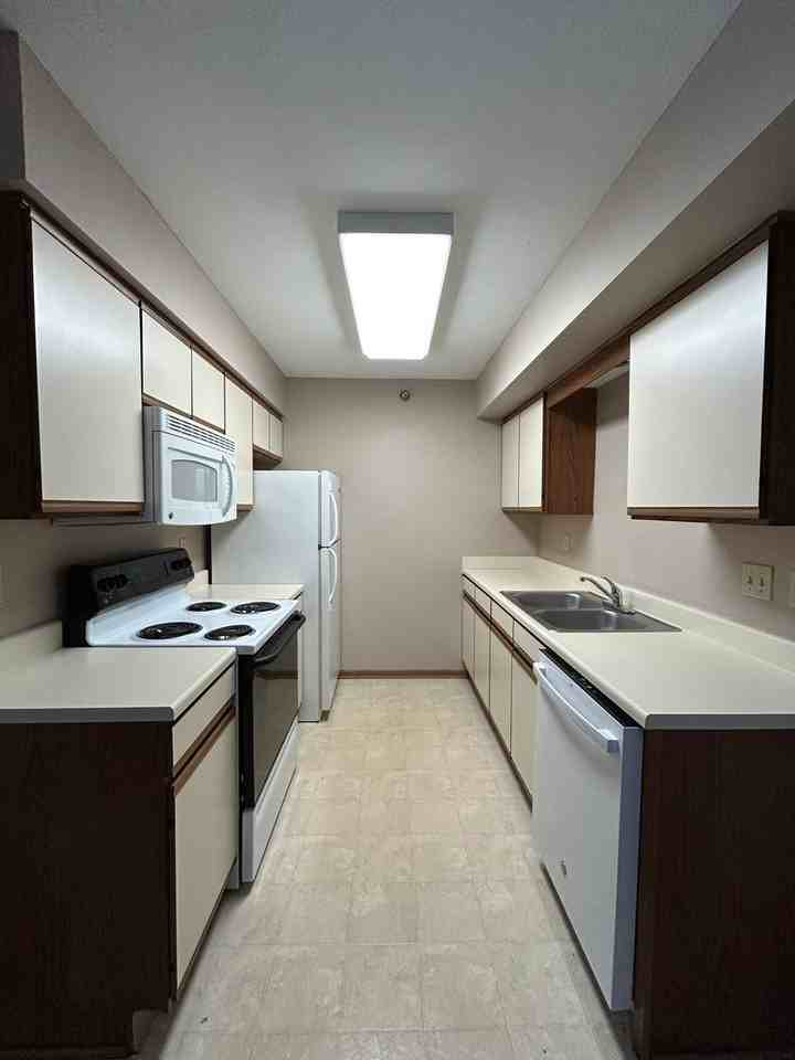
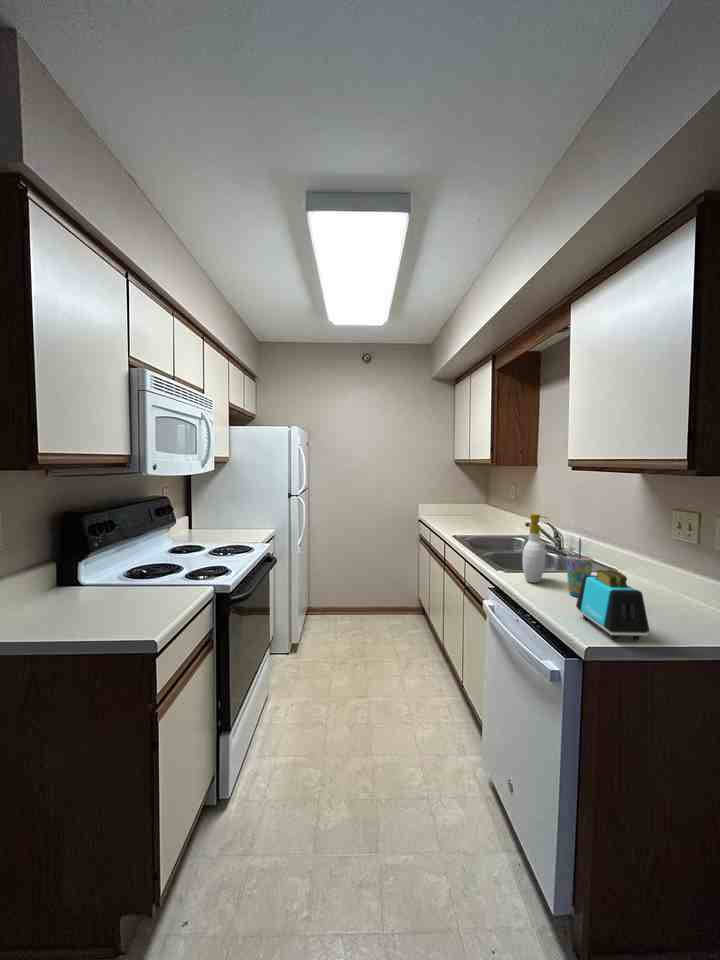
+ soap bottle [522,513,550,584]
+ cup [566,537,594,598]
+ toaster [575,569,650,641]
